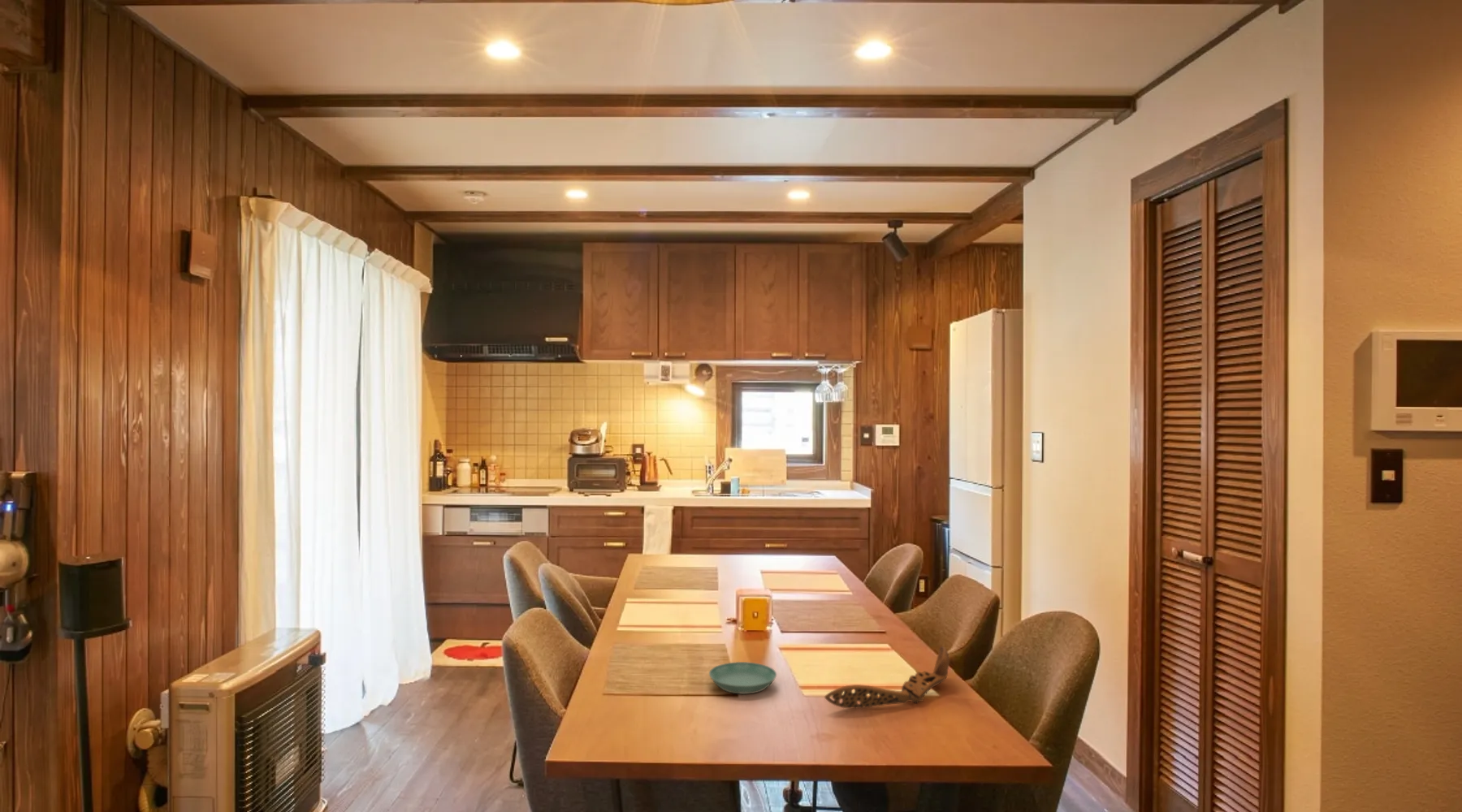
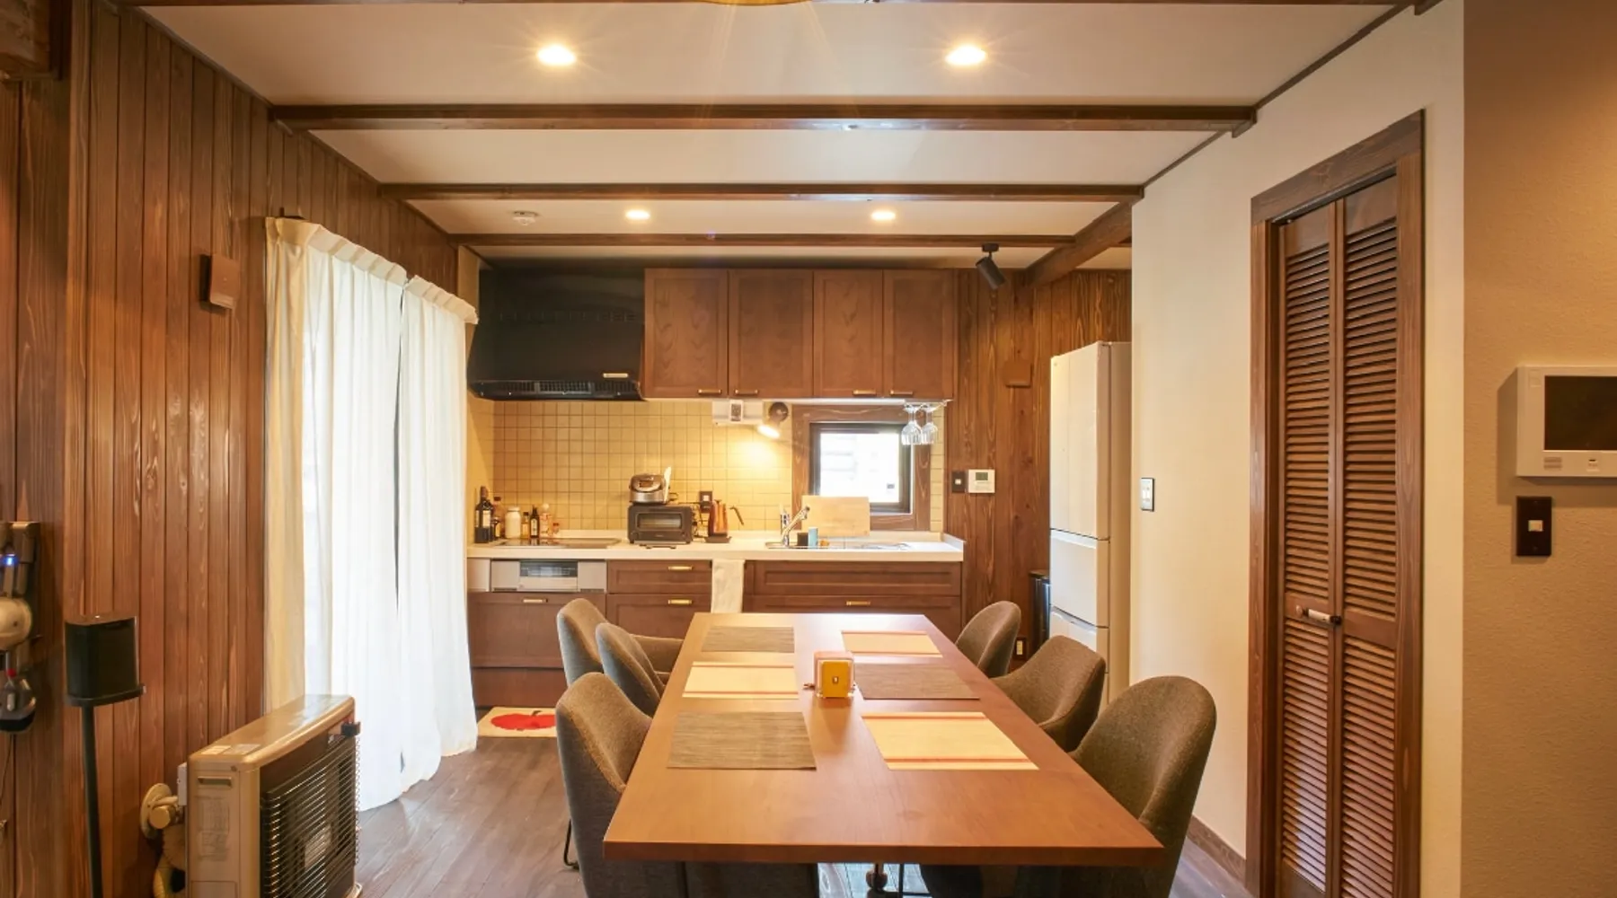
- wooden spoon [824,646,950,709]
- saucer [708,661,777,695]
